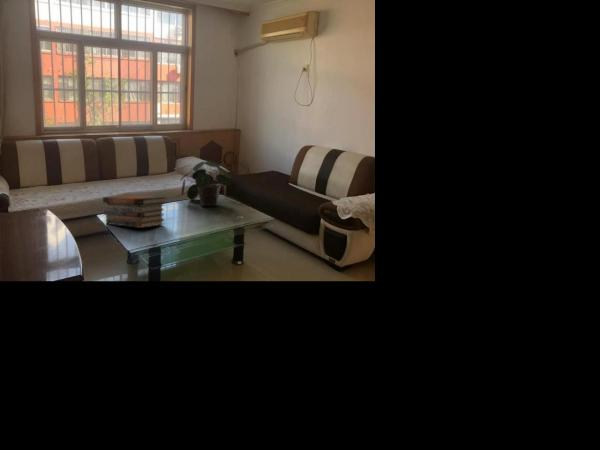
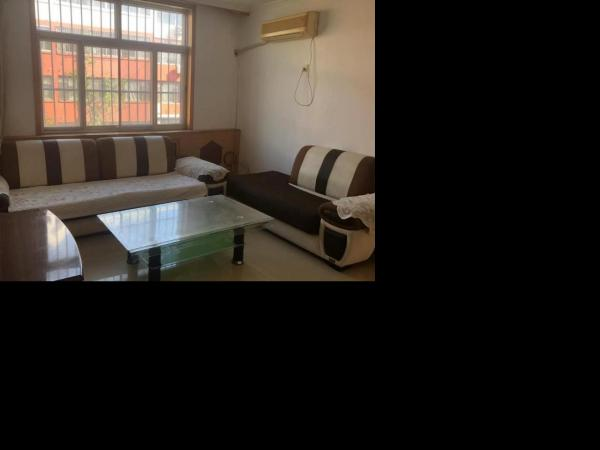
- potted plant [179,160,236,207]
- book stack [102,195,168,229]
